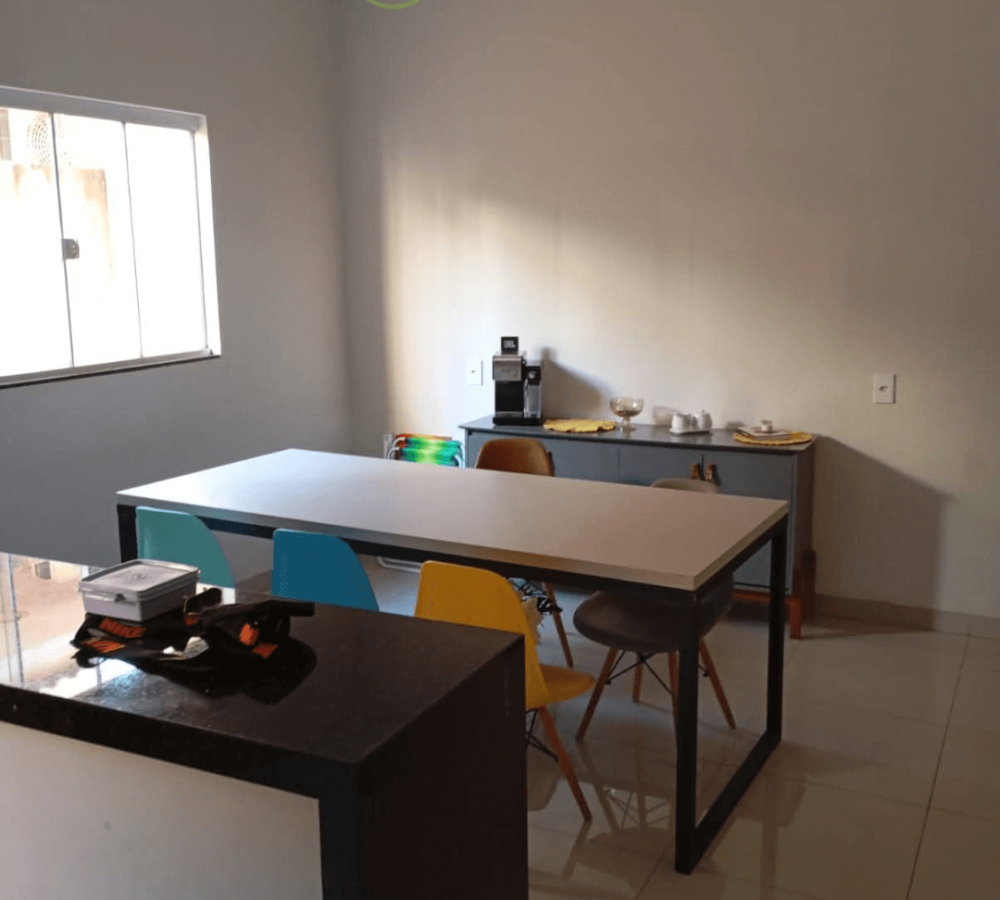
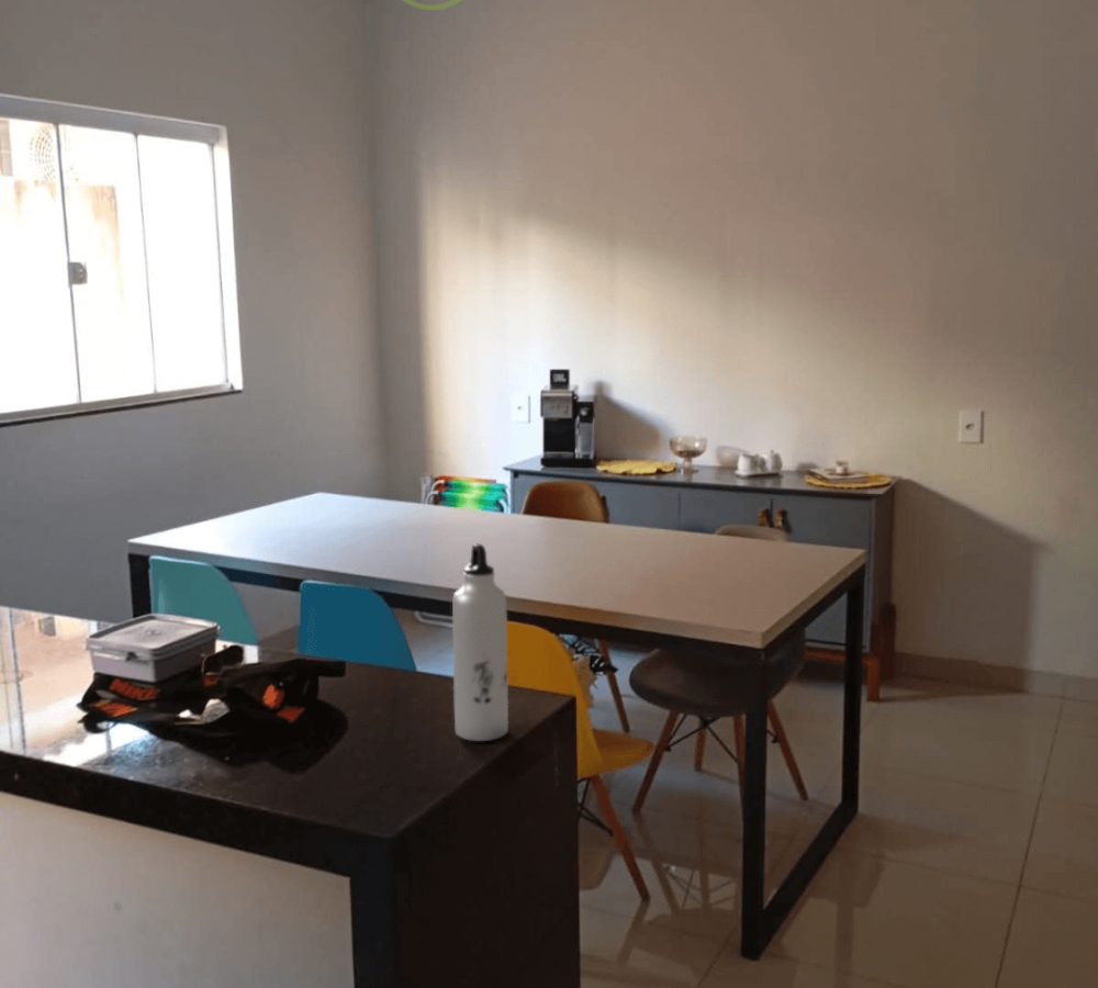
+ water bottle [451,543,509,742]
